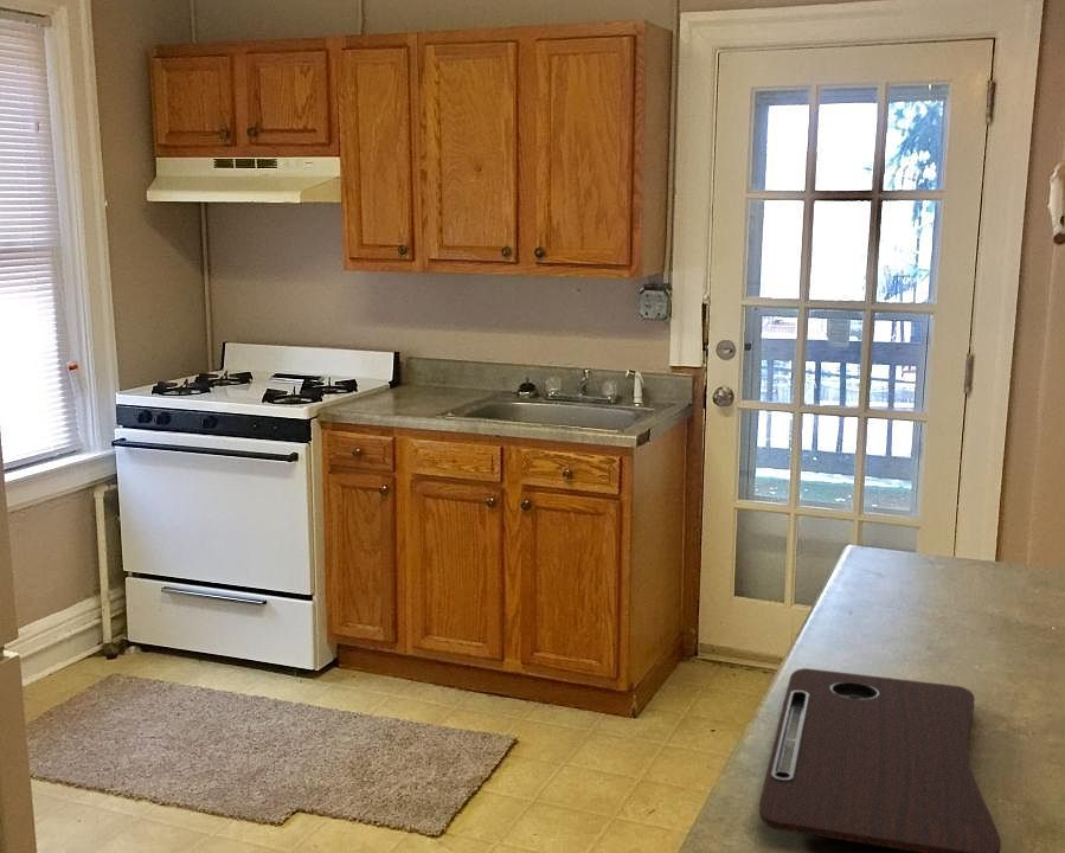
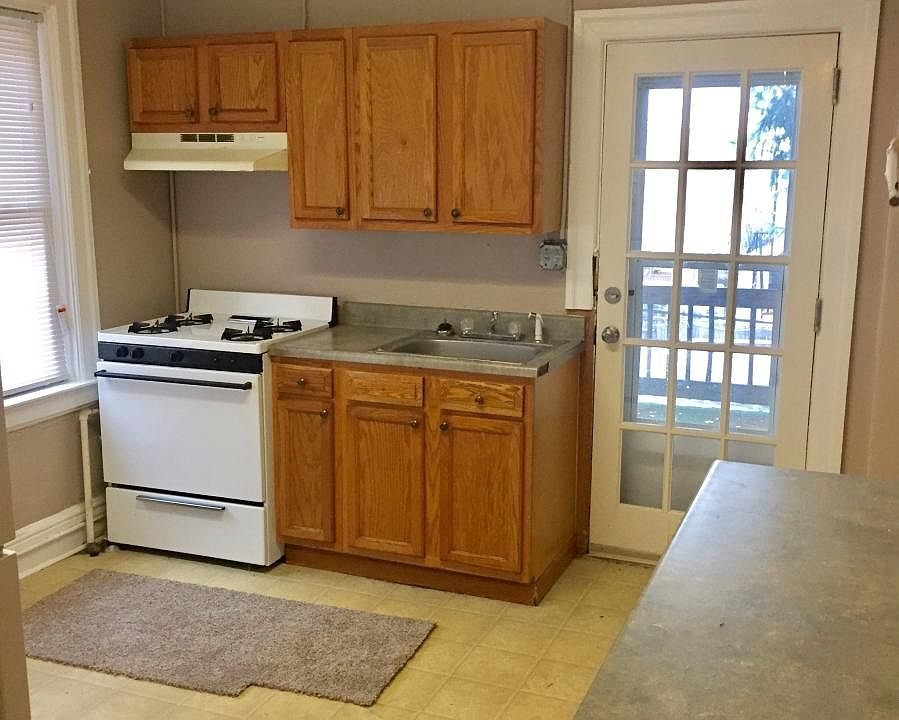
- cutting board [758,667,1002,853]
